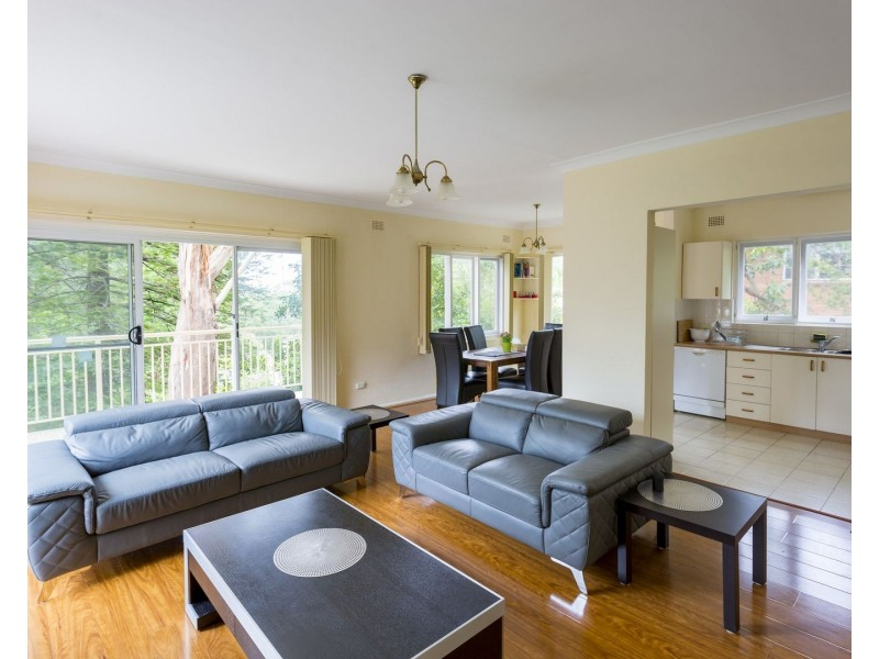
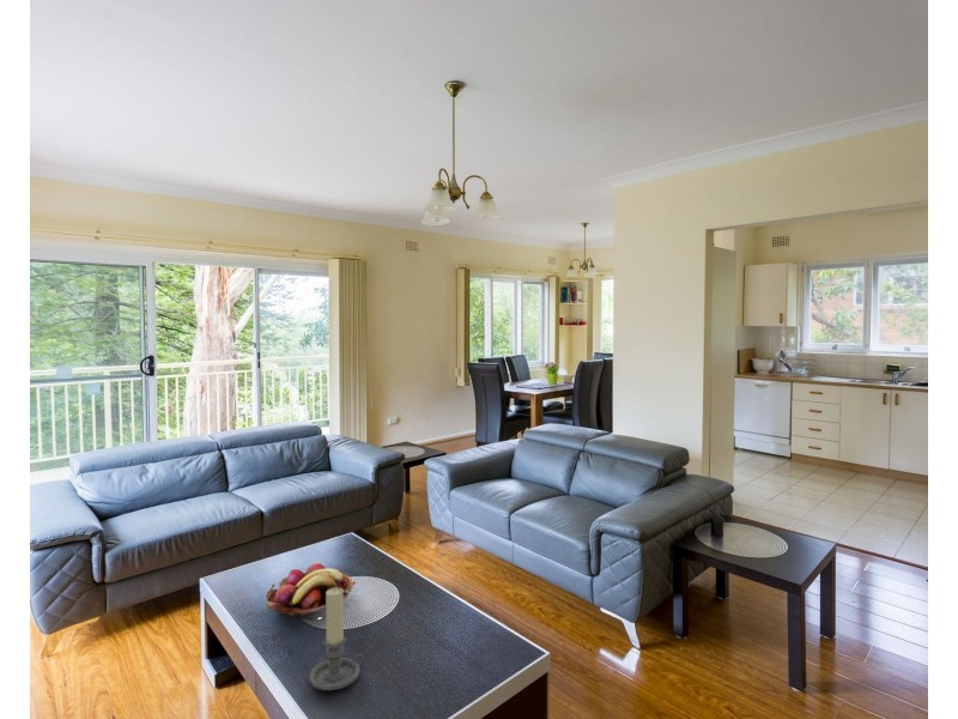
+ fruit basket [266,562,357,621]
+ candle holder [308,588,365,691]
